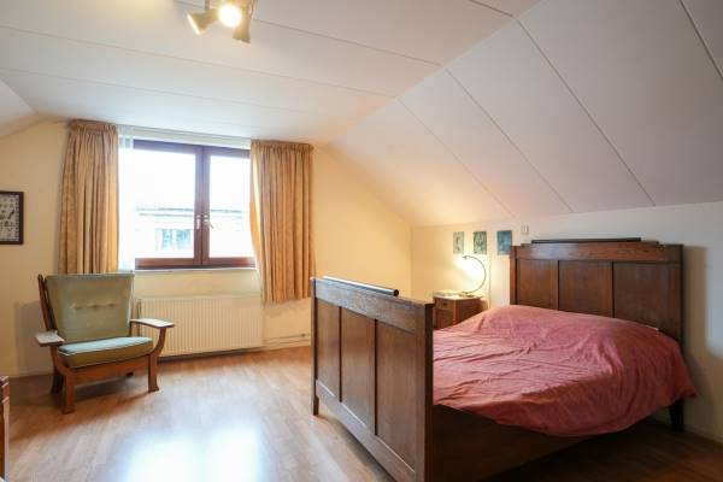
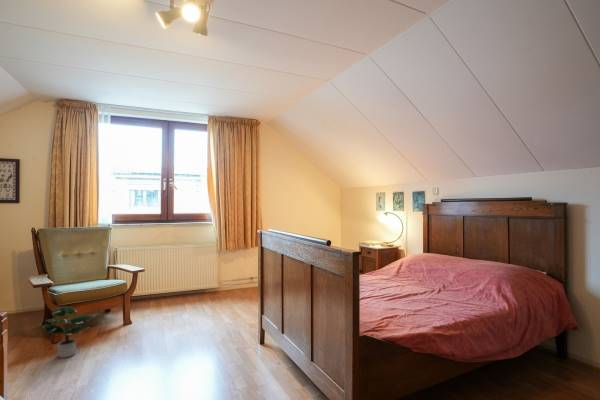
+ potted plant [41,305,97,359]
